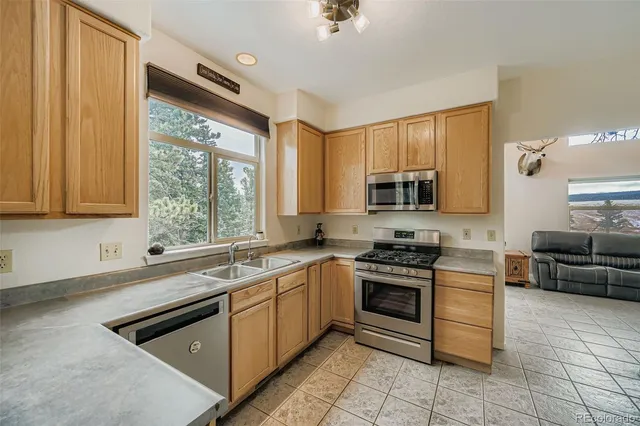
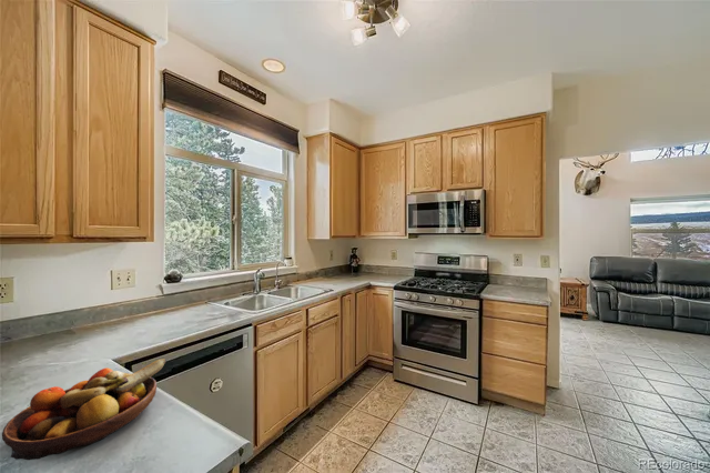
+ fruit bowl [1,358,168,461]
